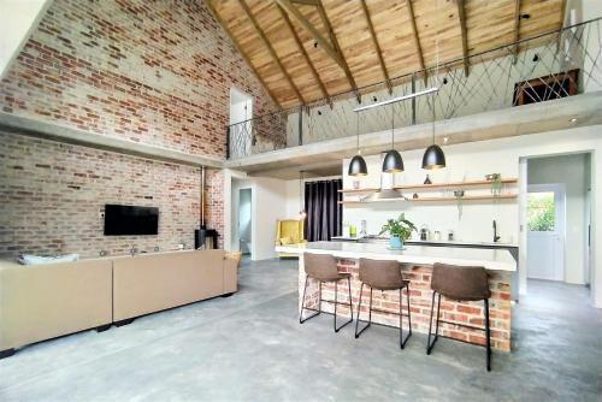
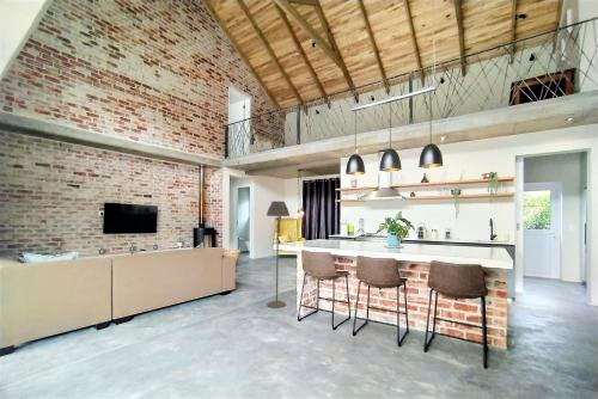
+ floor lamp [266,200,291,309]
